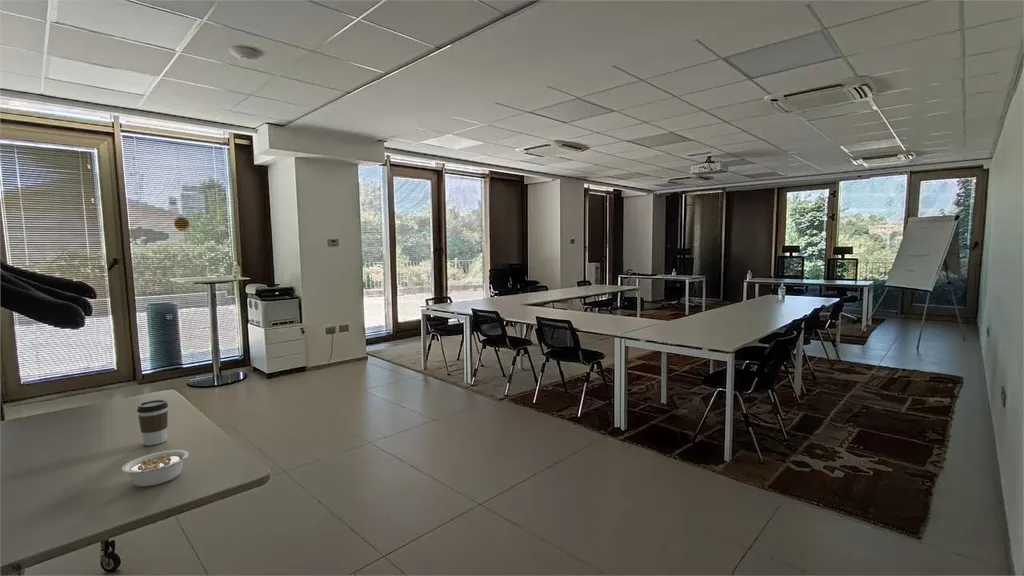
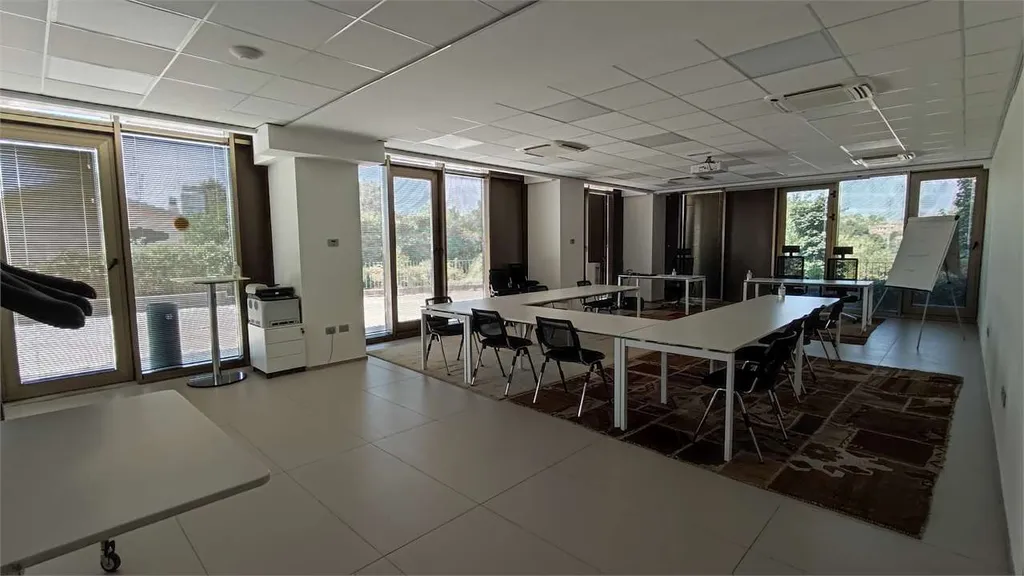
- coffee cup [136,399,169,446]
- legume [121,449,196,488]
